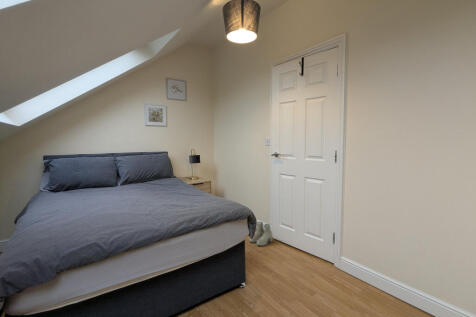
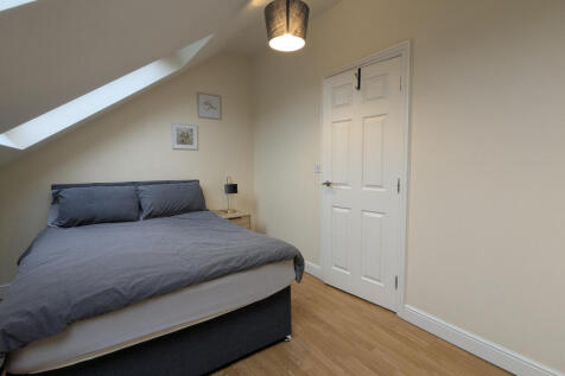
- boots [248,221,273,247]
